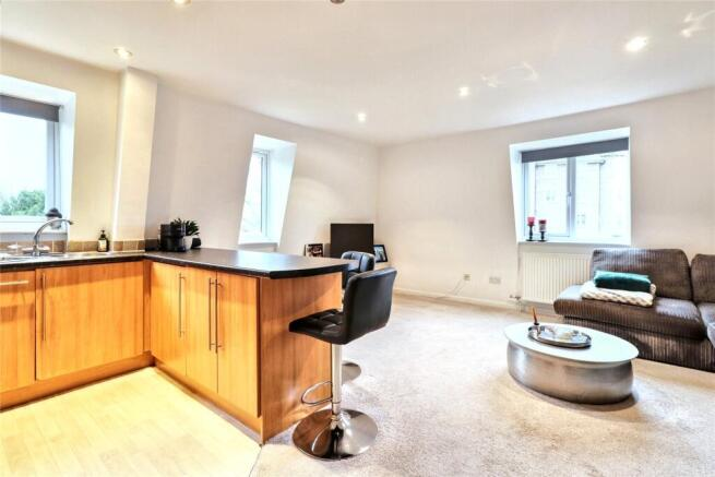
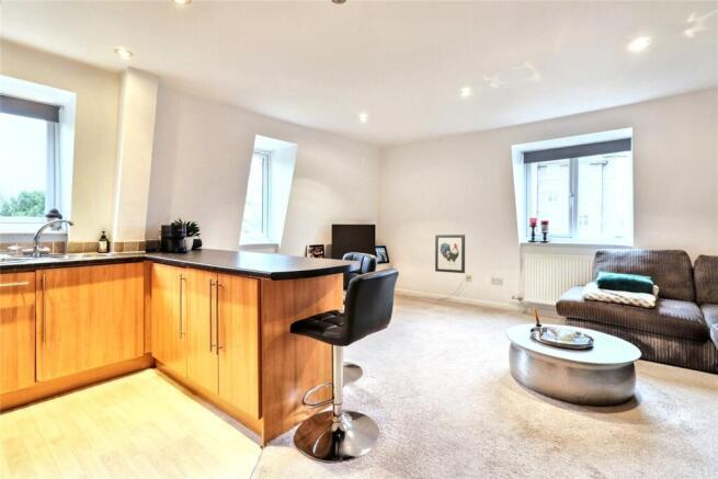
+ wall art [434,233,466,274]
